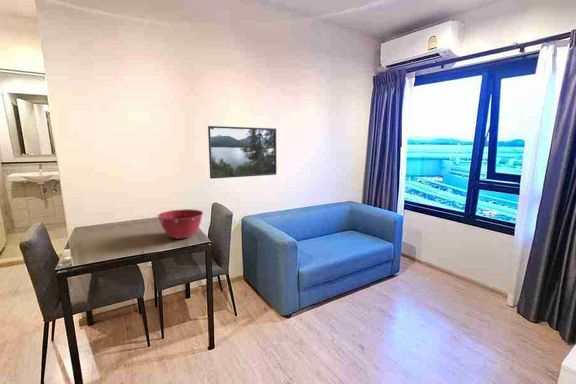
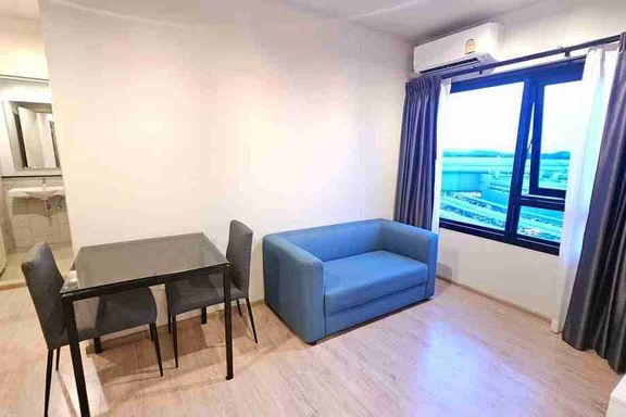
- mixing bowl [157,208,204,240]
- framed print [207,125,278,180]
